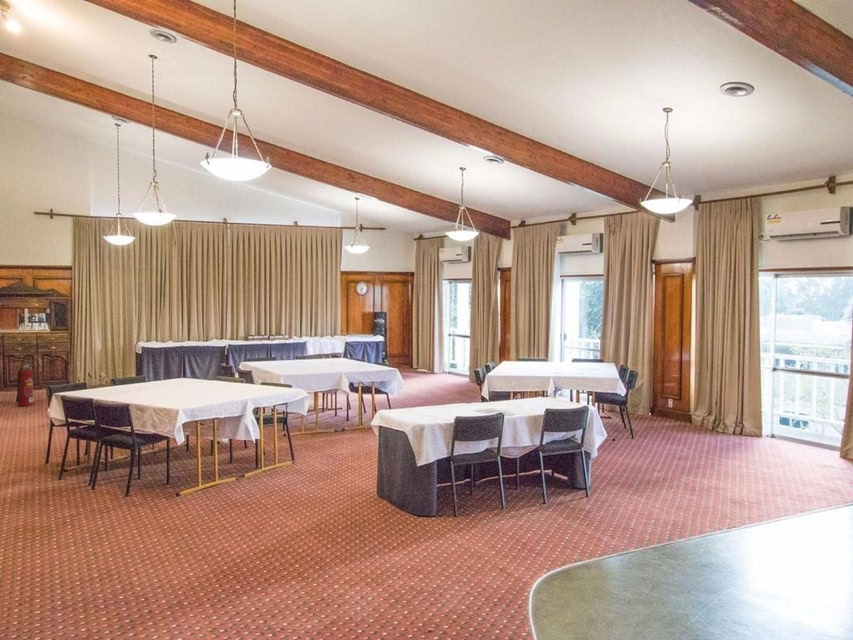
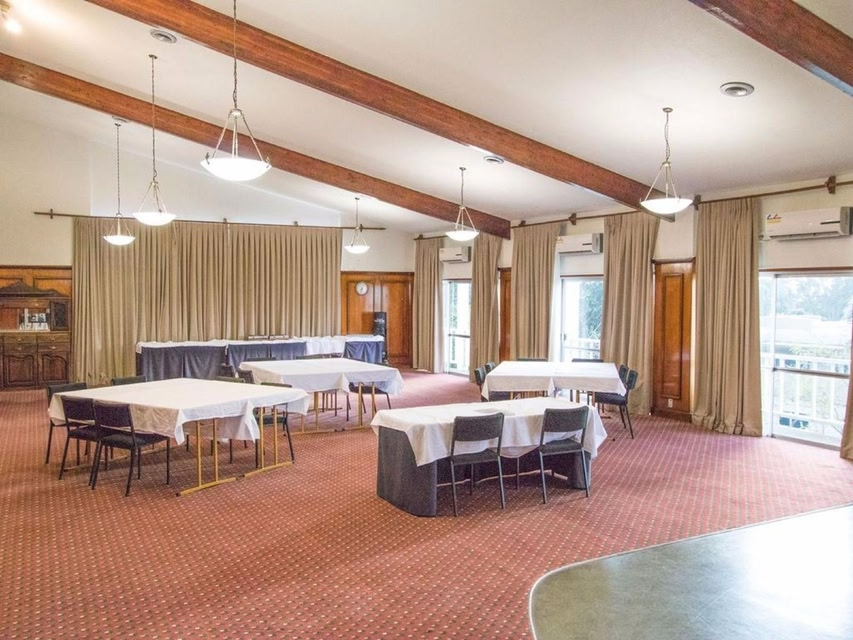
- fire extinguisher [15,363,34,407]
